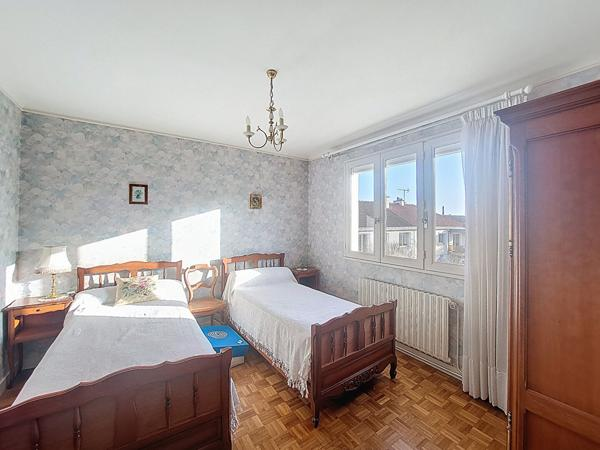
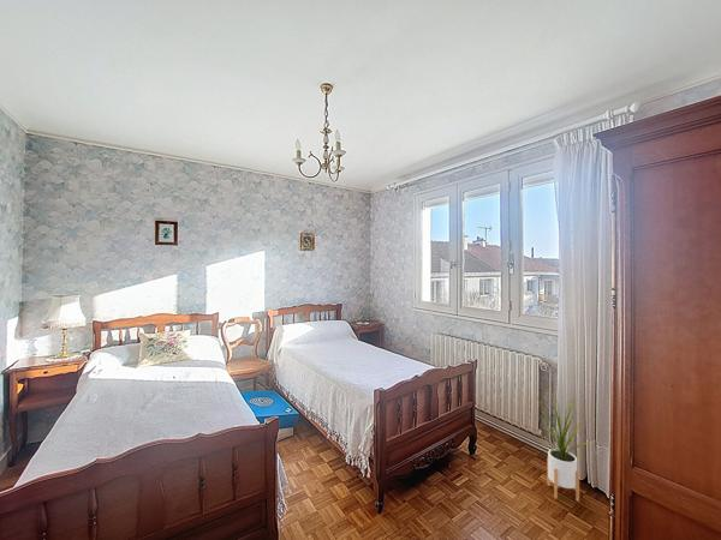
+ house plant [536,390,595,503]
